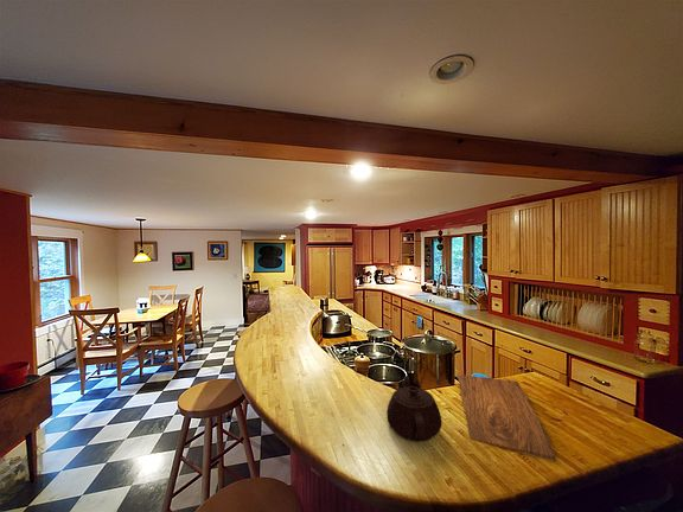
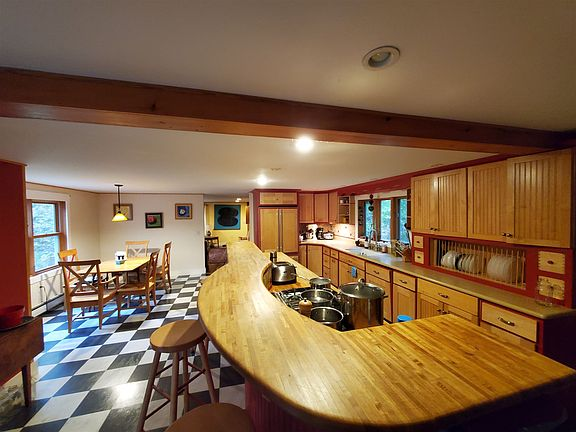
- cutting board [457,373,557,463]
- teapot [385,376,442,443]
